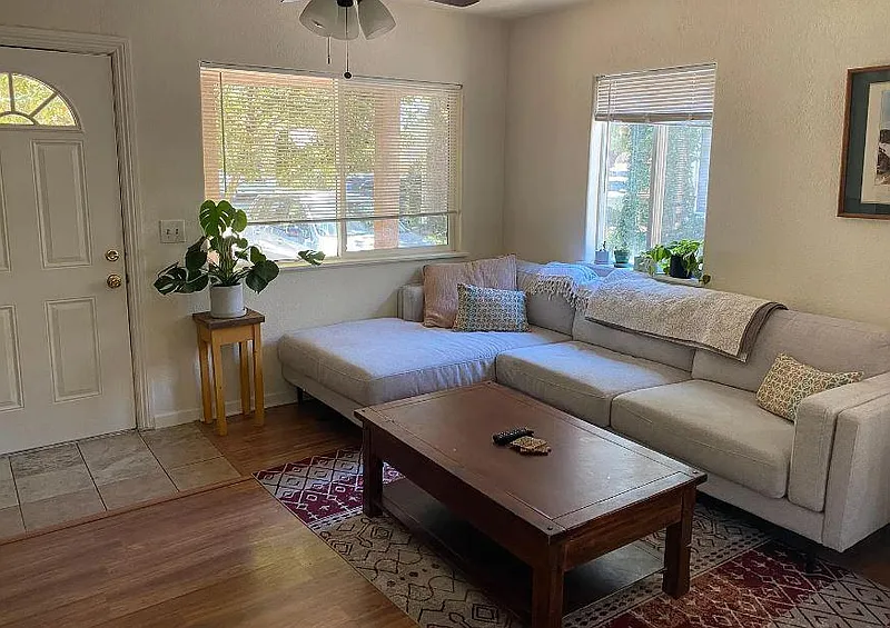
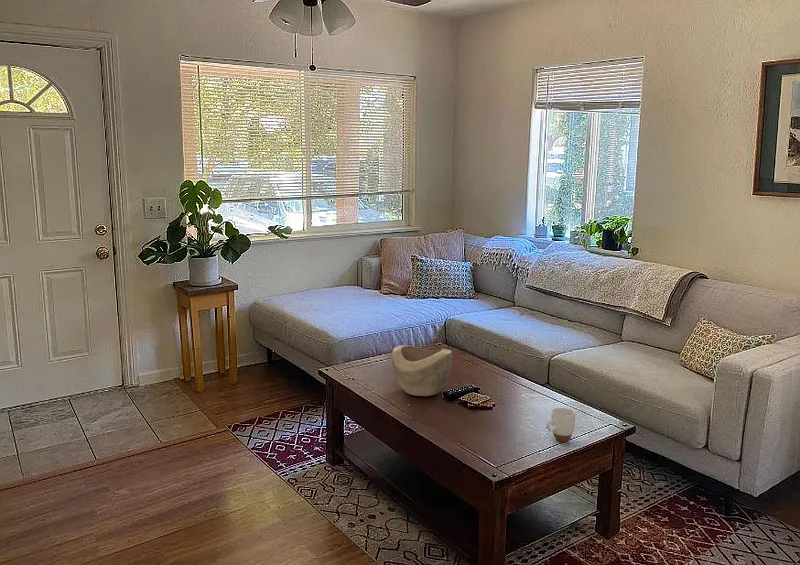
+ decorative bowl [391,344,453,397]
+ mug [545,407,577,443]
